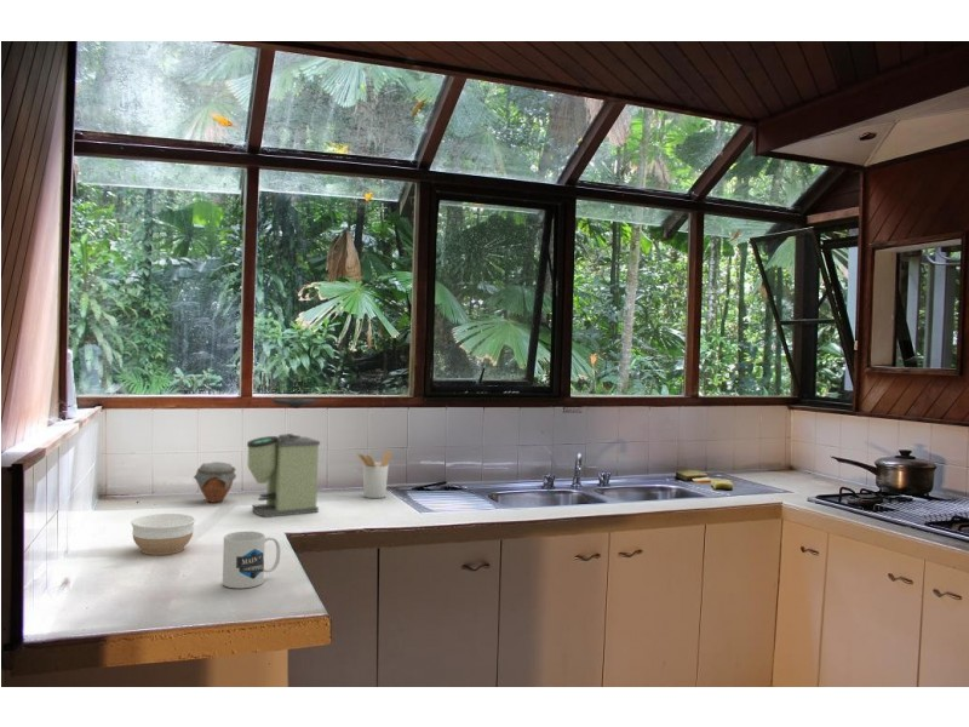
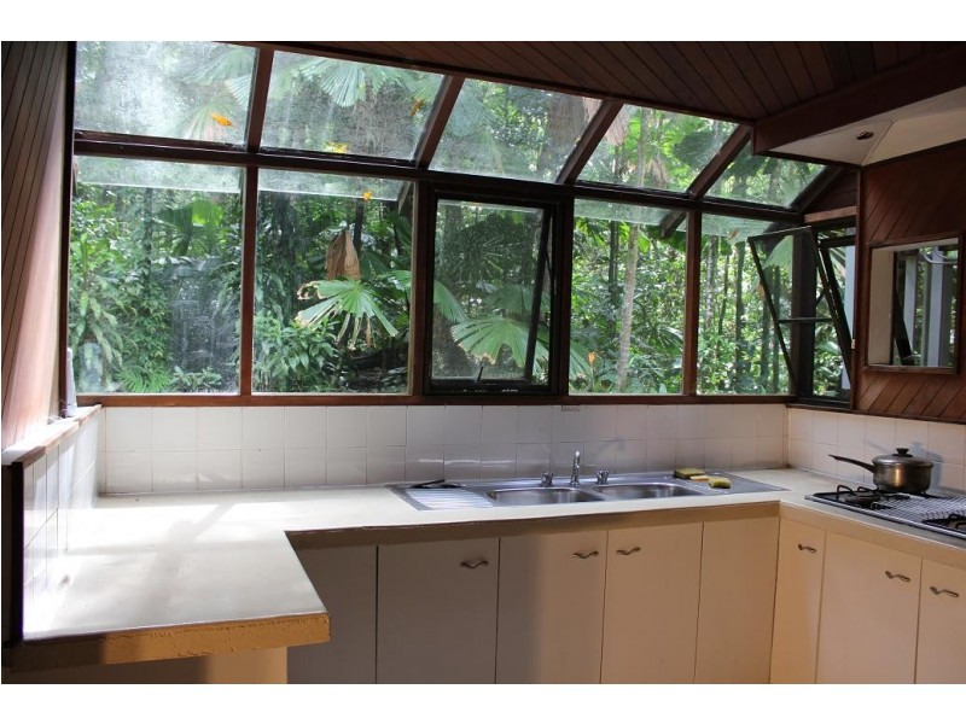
- utensil holder [356,450,392,499]
- coffee grinder [246,397,321,519]
- jar [193,460,237,504]
- mug [222,529,281,589]
- bowl [130,513,196,556]
